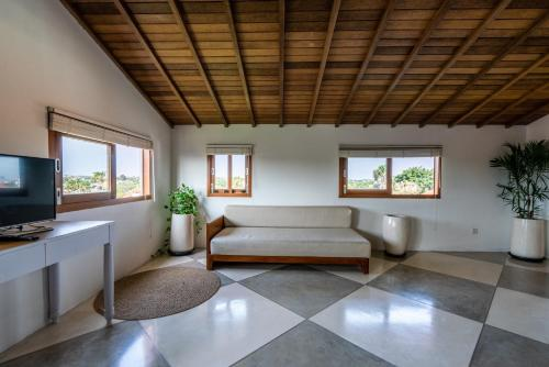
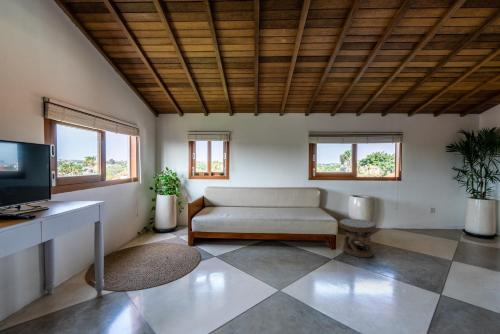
+ carved stool [338,218,377,259]
